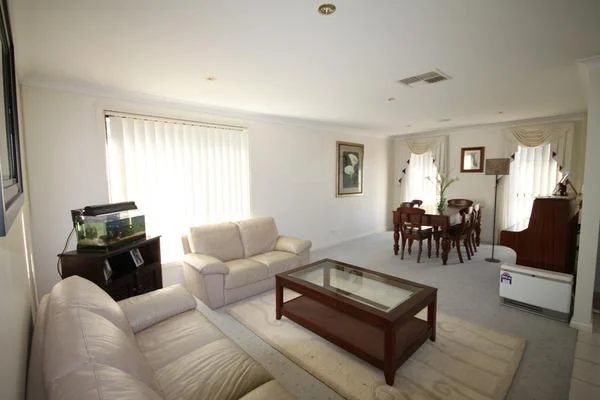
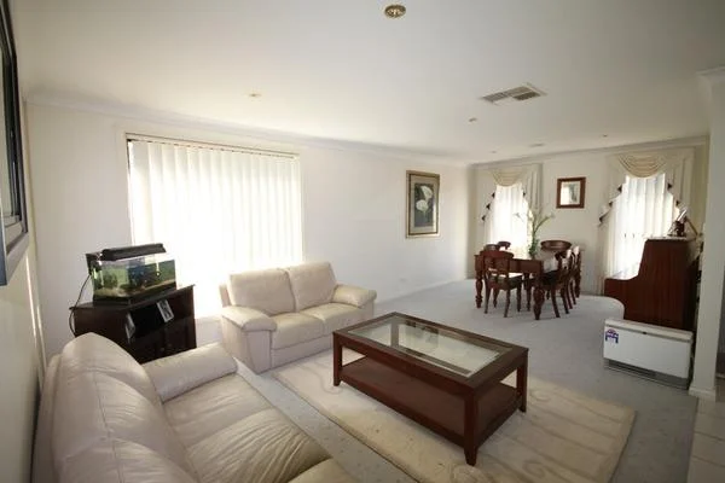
- floor lamp [484,157,511,263]
